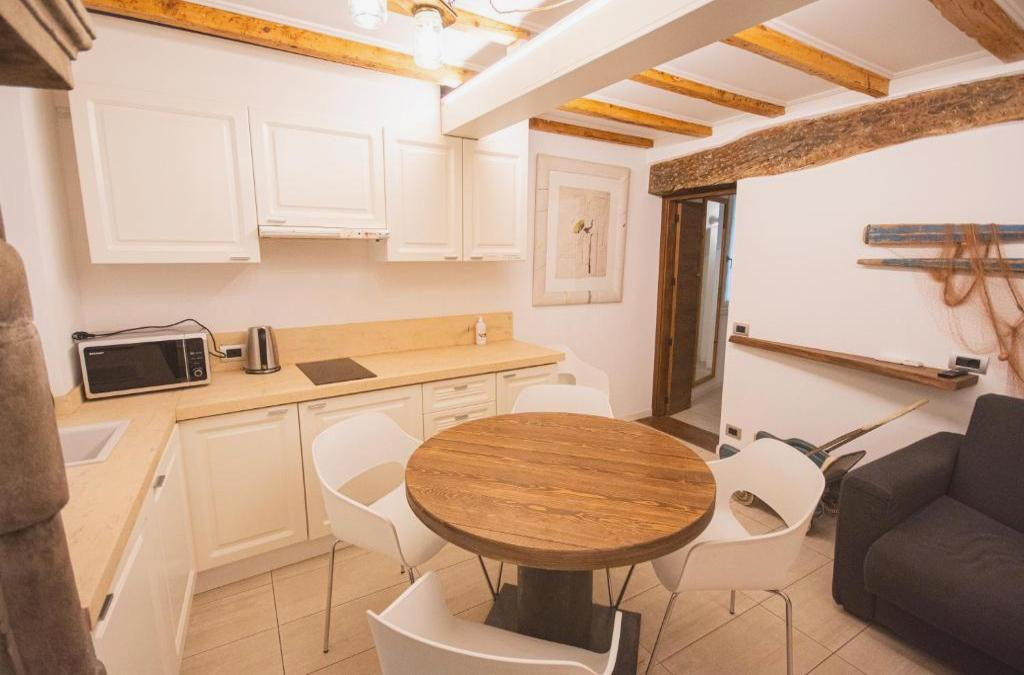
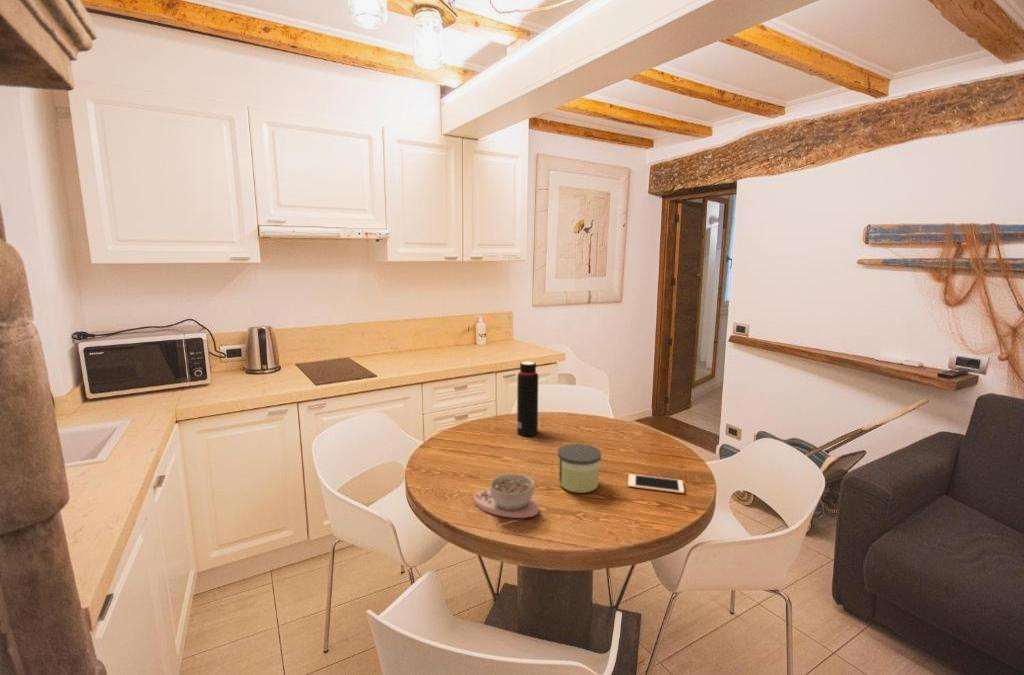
+ cell phone [627,473,685,494]
+ candle [557,443,602,494]
+ bowl [473,473,540,519]
+ water bottle [516,360,539,437]
